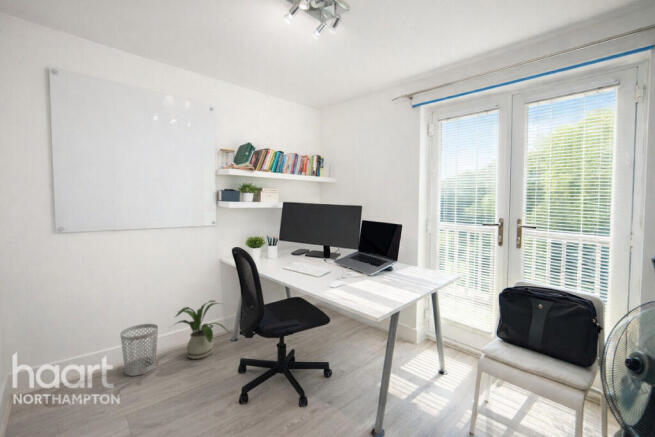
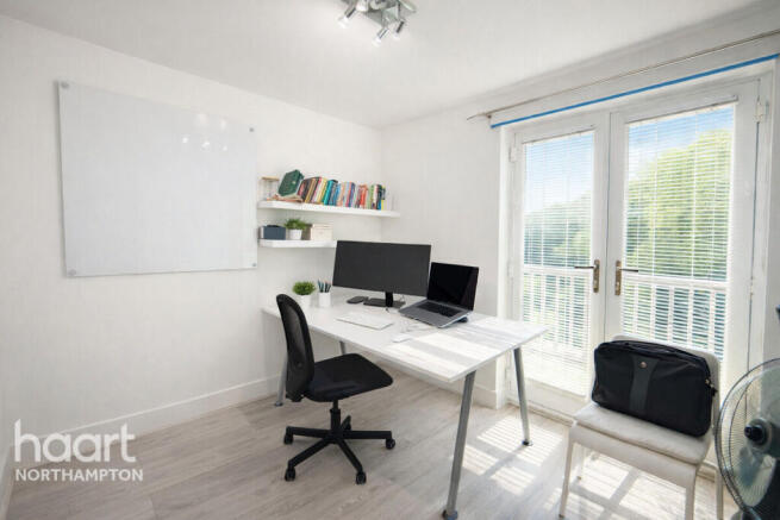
- wastebasket [119,323,159,377]
- house plant [168,299,229,360]
